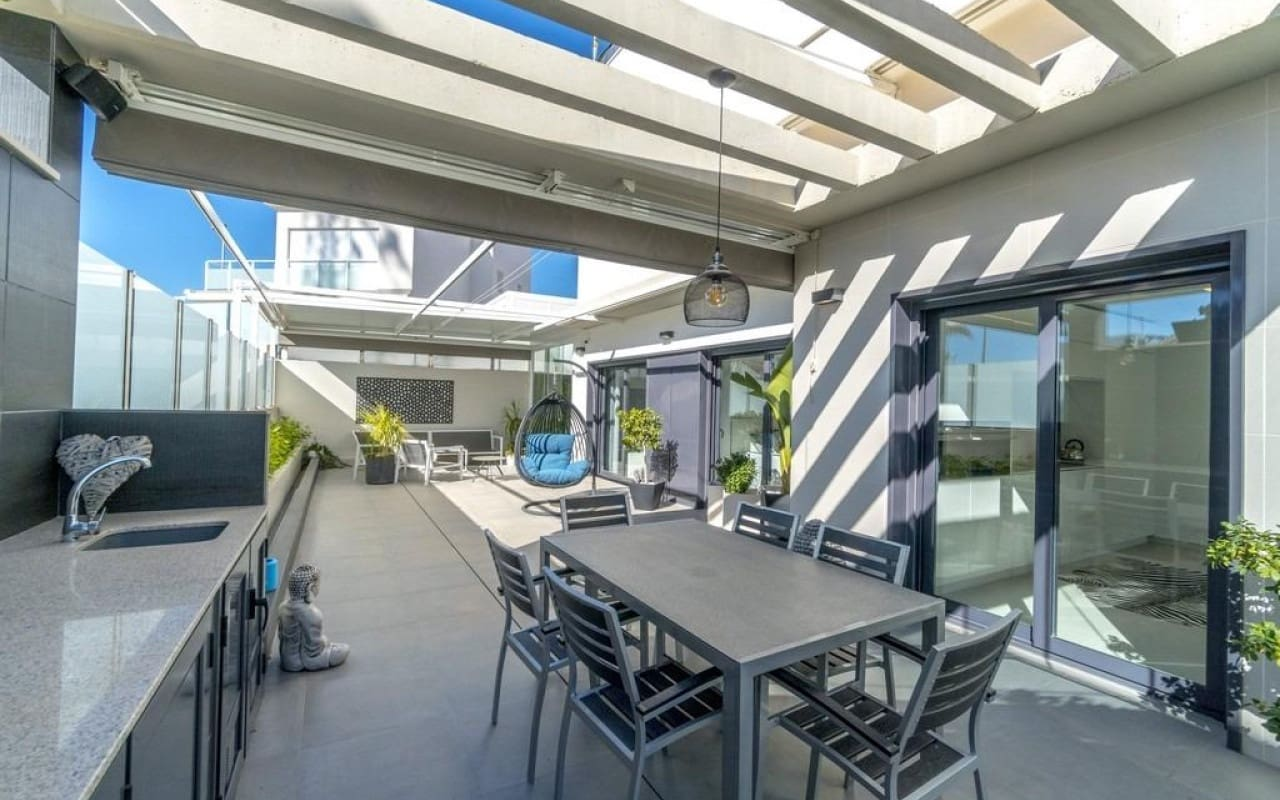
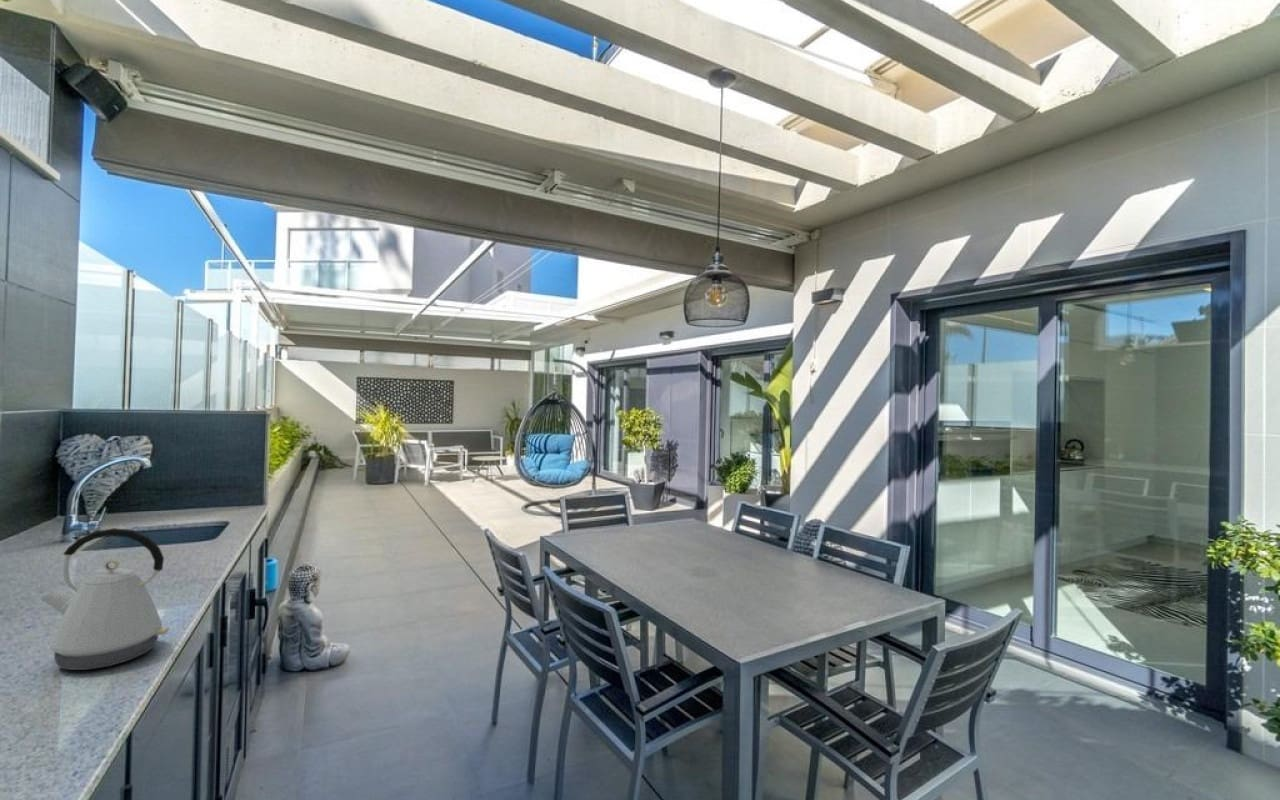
+ kettle [39,527,170,671]
